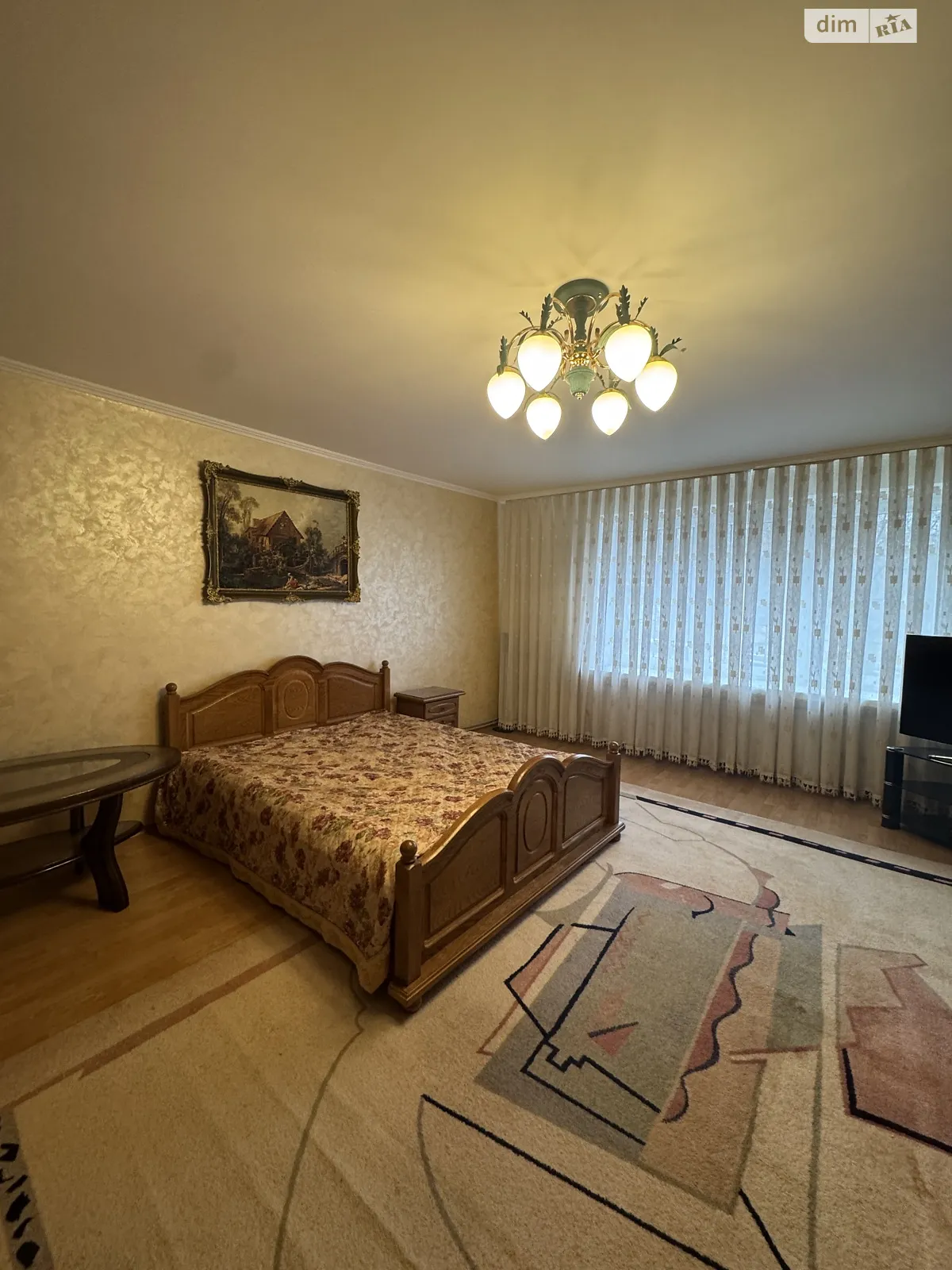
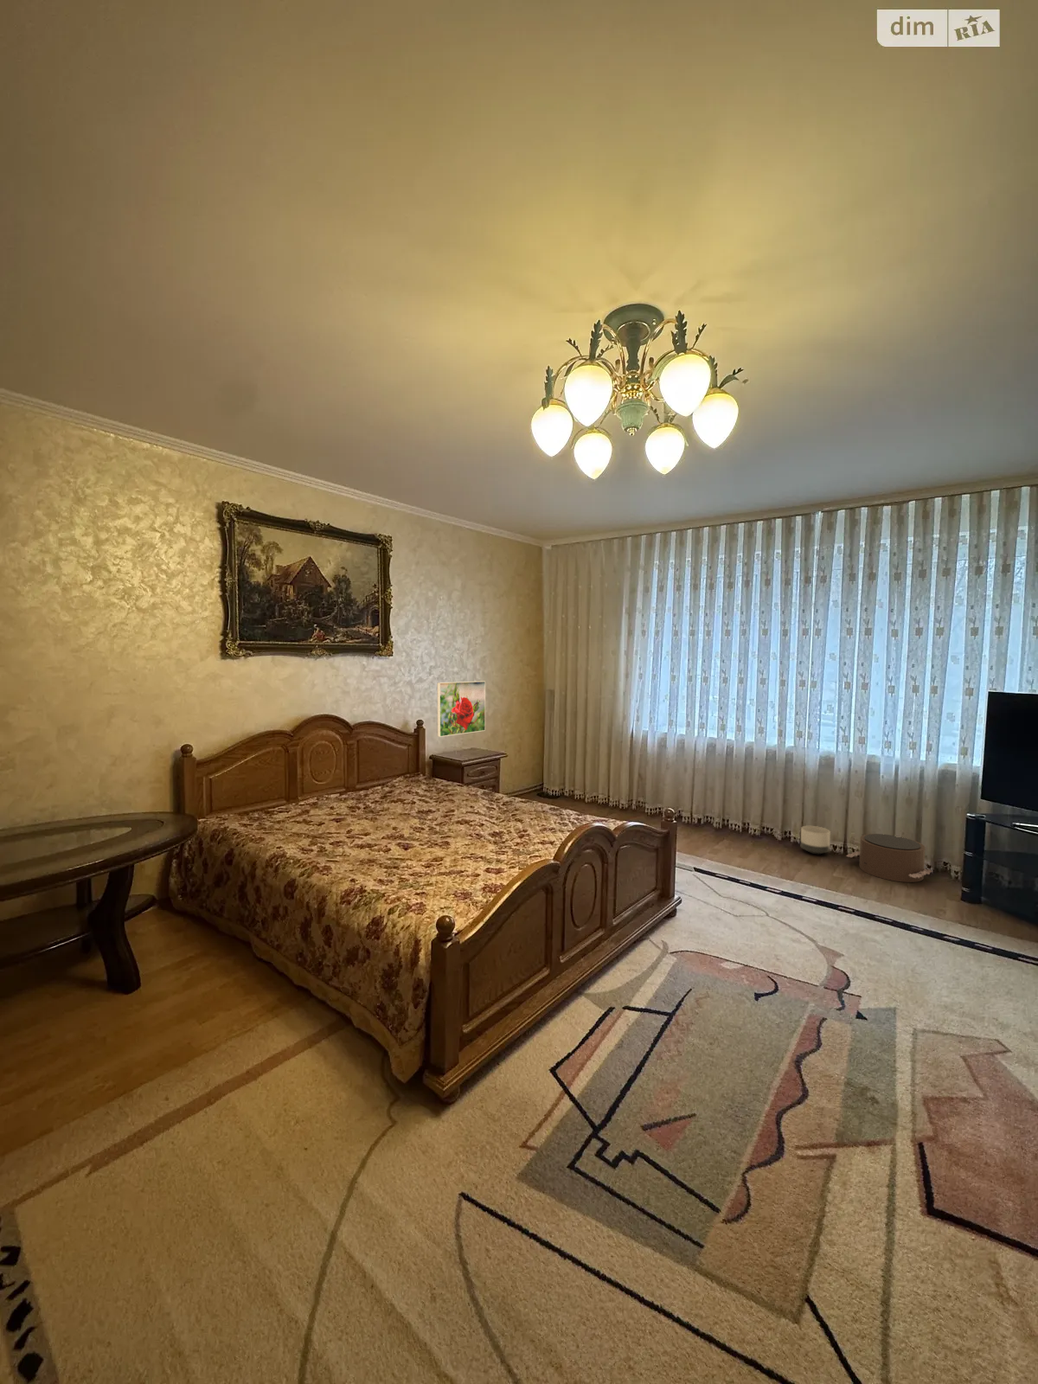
+ planter [800,825,831,854]
+ pouf [845,833,933,883]
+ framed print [436,680,486,738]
